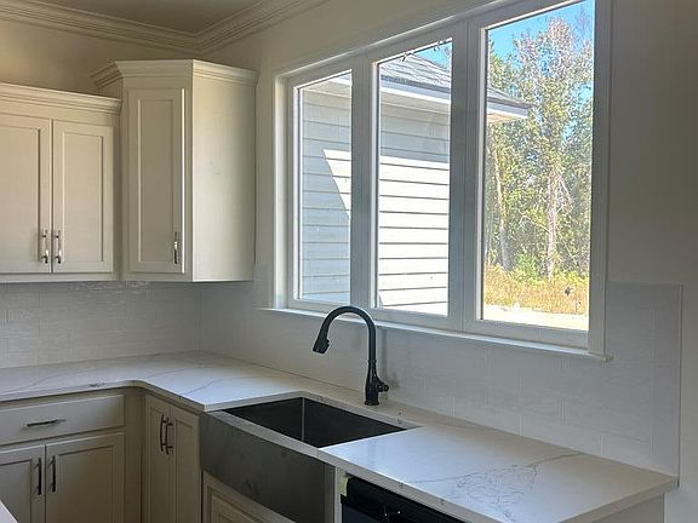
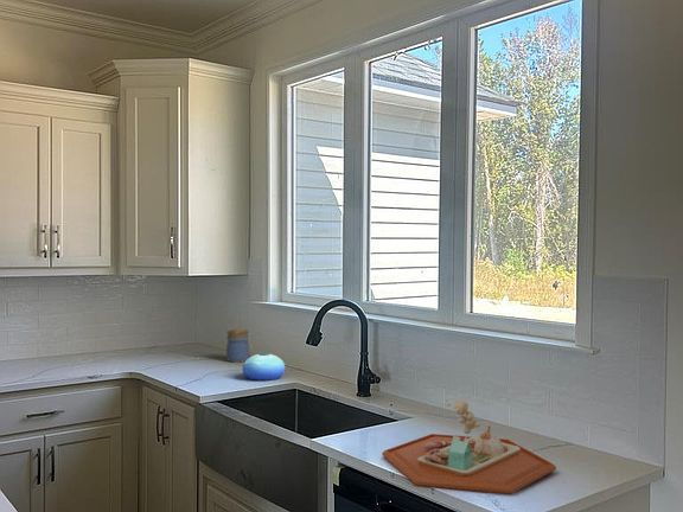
+ jar [225,328,253,364]
+ bowl [242,352,286,382]
+ food tray [381,398,557,495]
